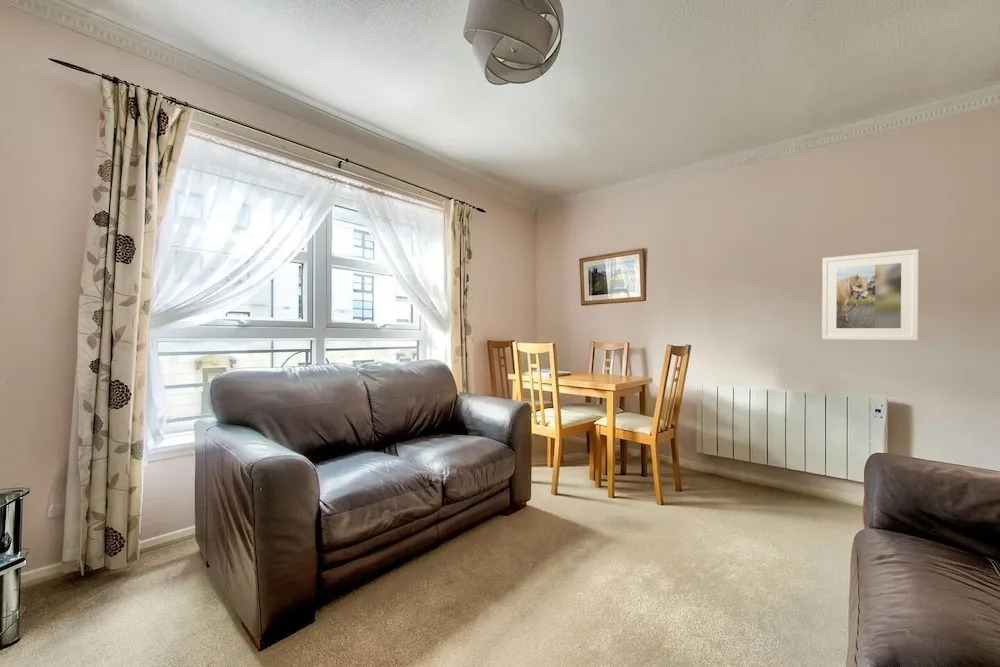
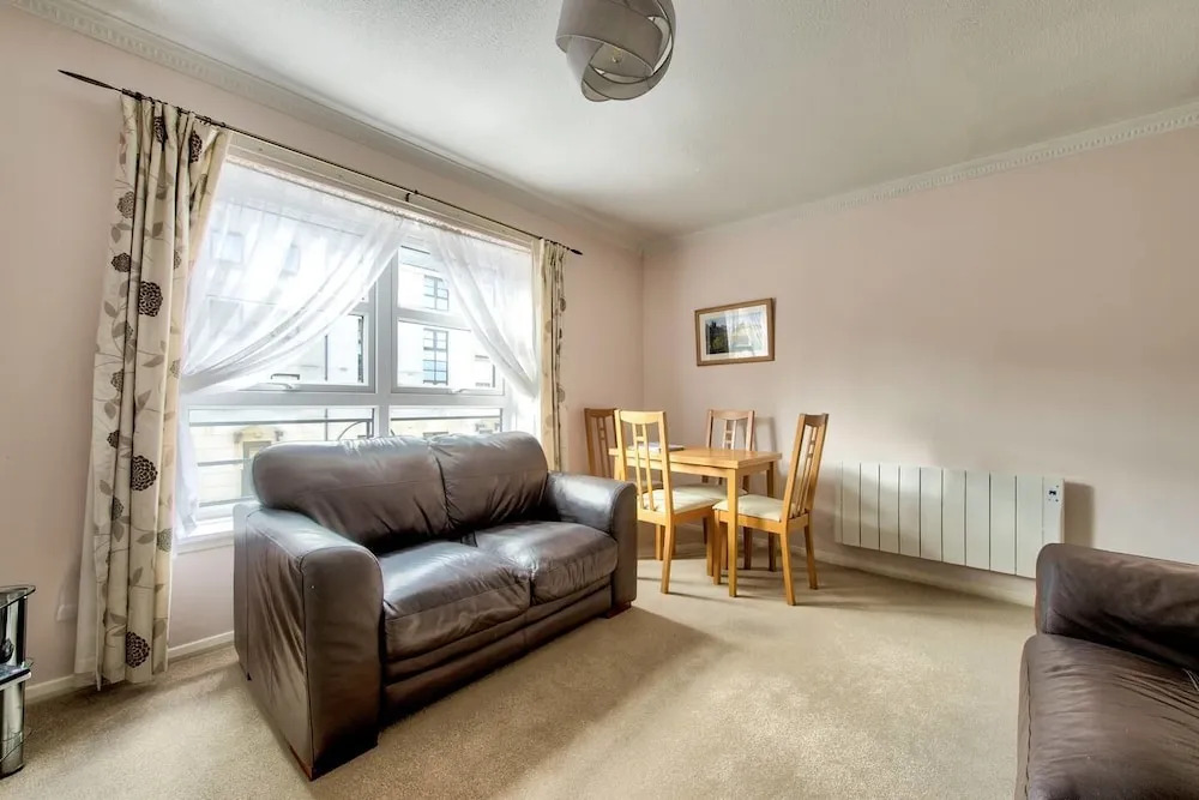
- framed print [821,248,920,341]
